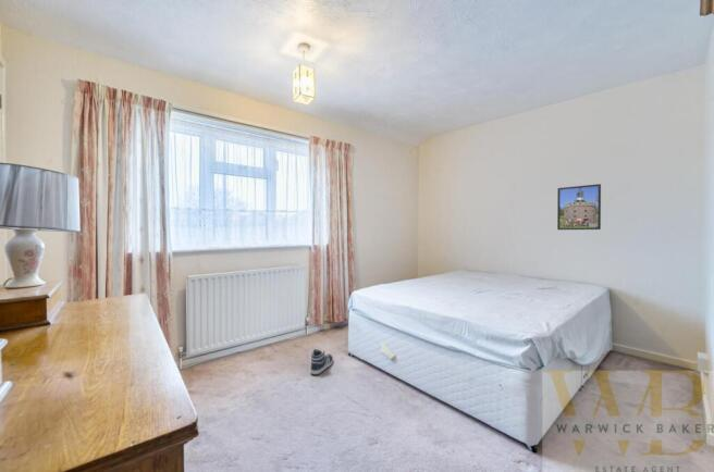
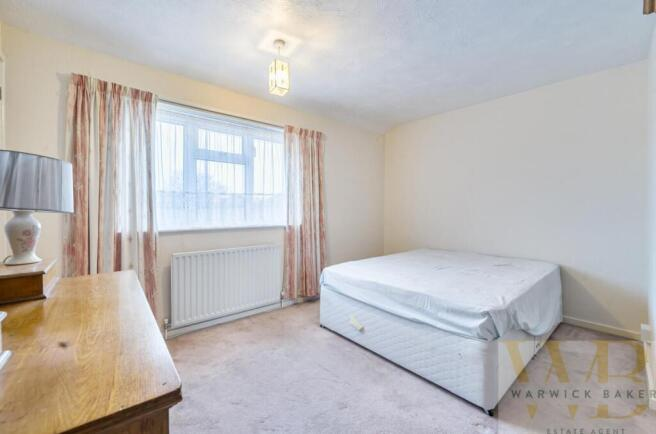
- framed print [556,183,602,231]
- sneaker [309,348,334,376]
